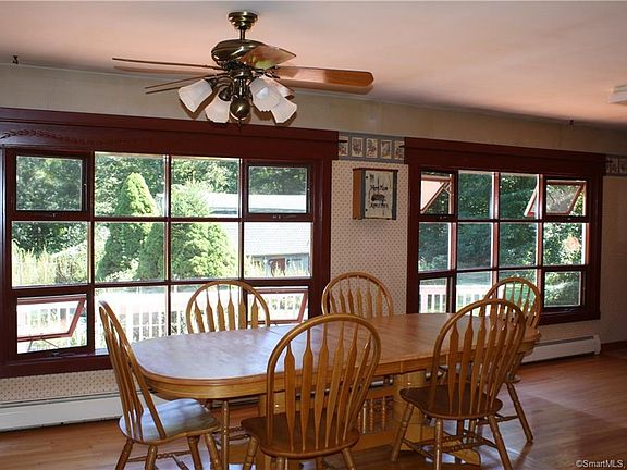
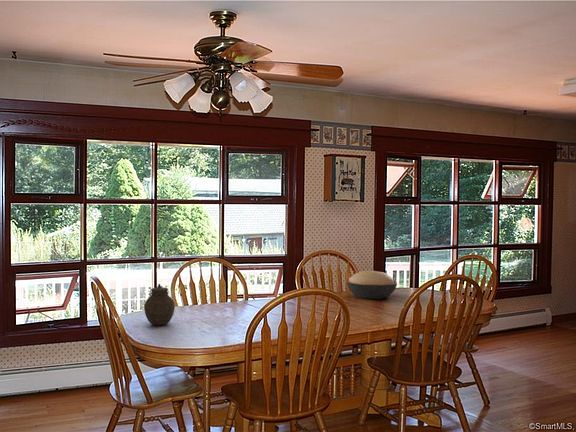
+ decorative bowl [346,270,398,300]
+ jar [143,283,176,326]
